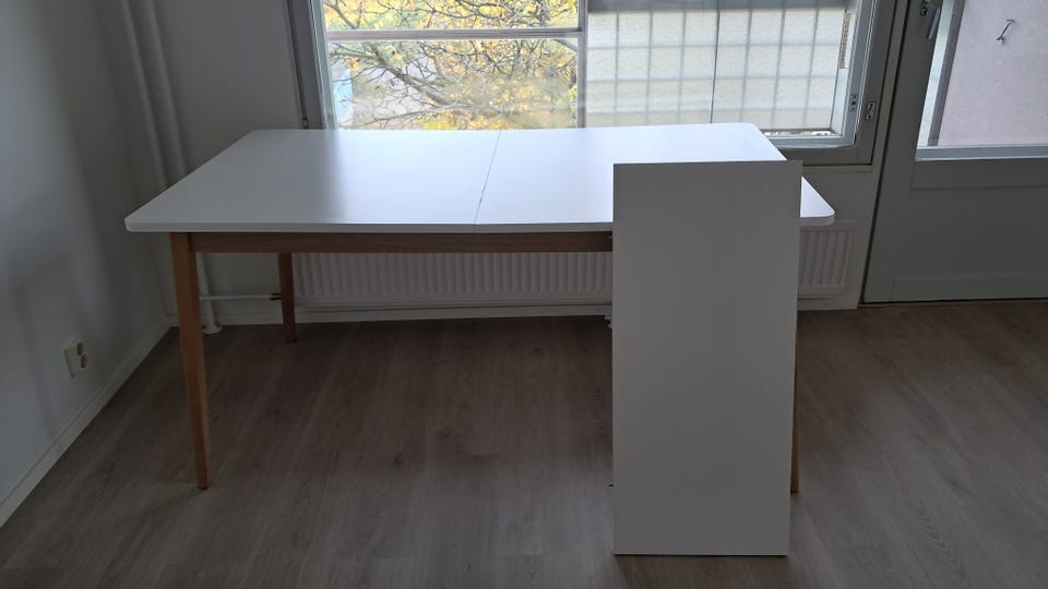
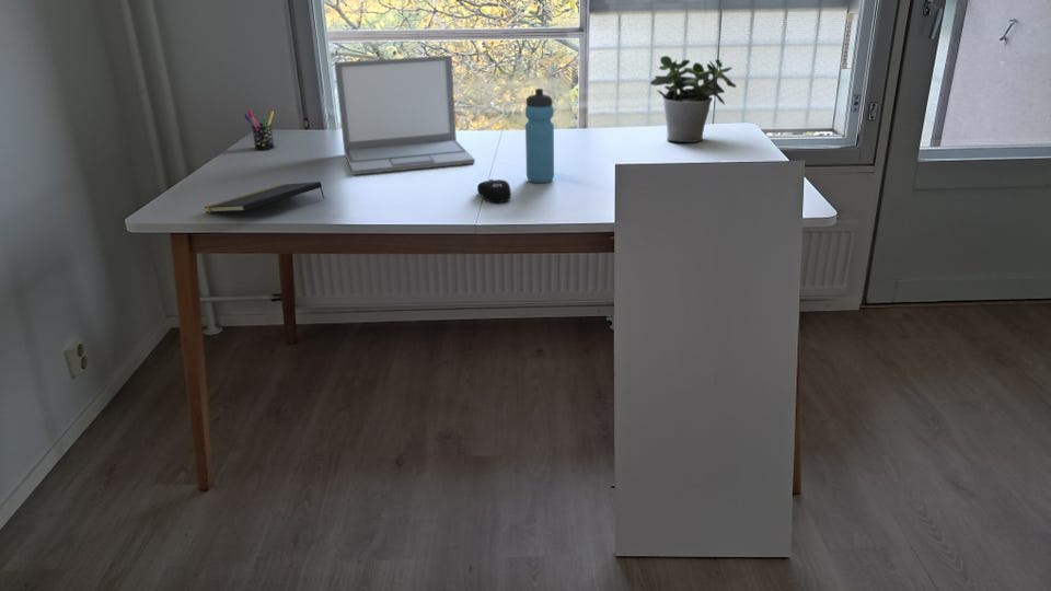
+ notepad [204,181,325,213]
+ laptop [333,55,476,176]
+ pen holder [243,108,276,151]
+ computer mouse [476,178,512,204]
+ water bottle [524,88,555,184]
+ potted plant [649,55,738,143]
